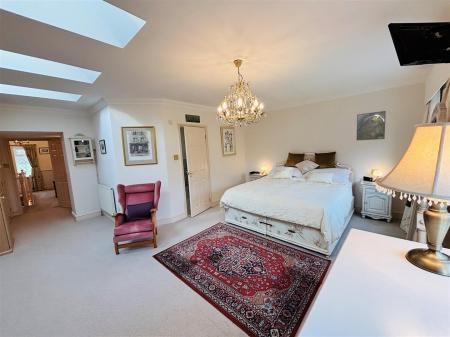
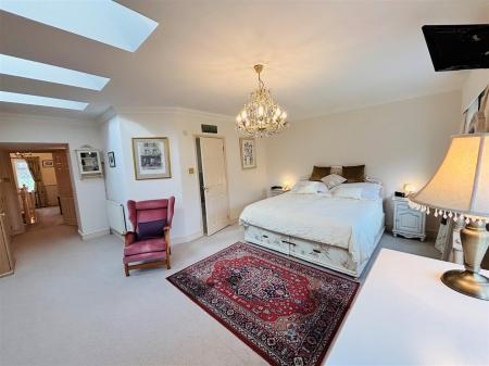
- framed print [356,110,387,141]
